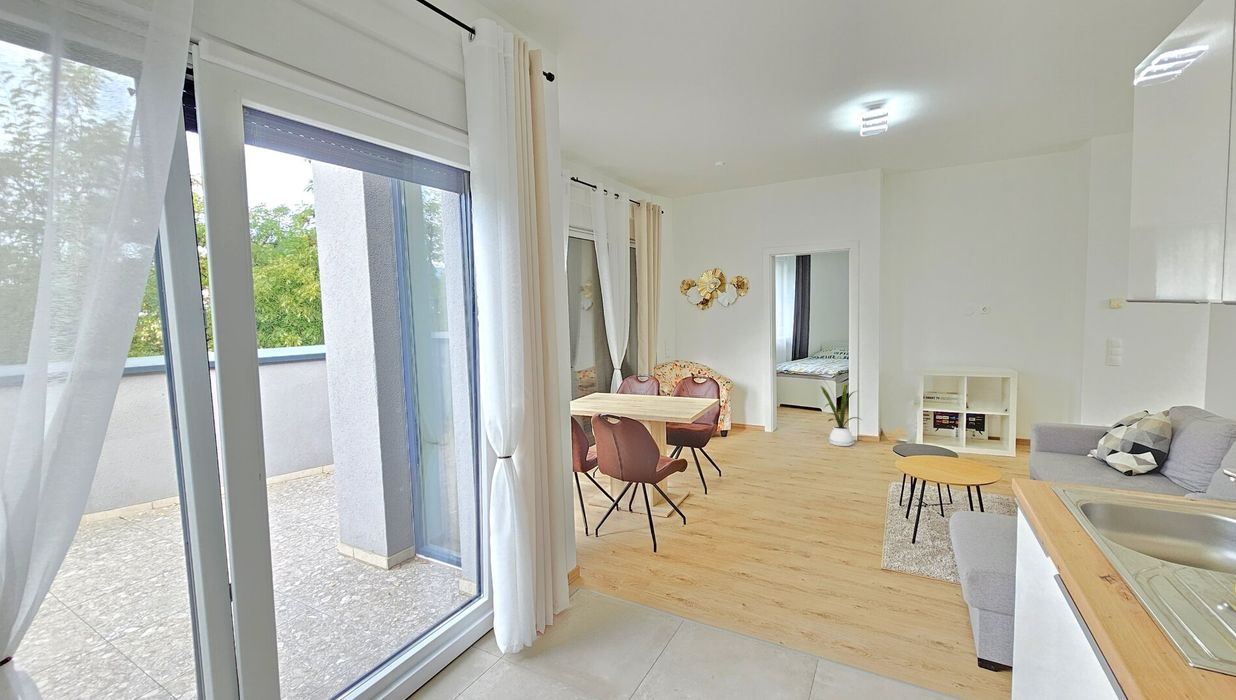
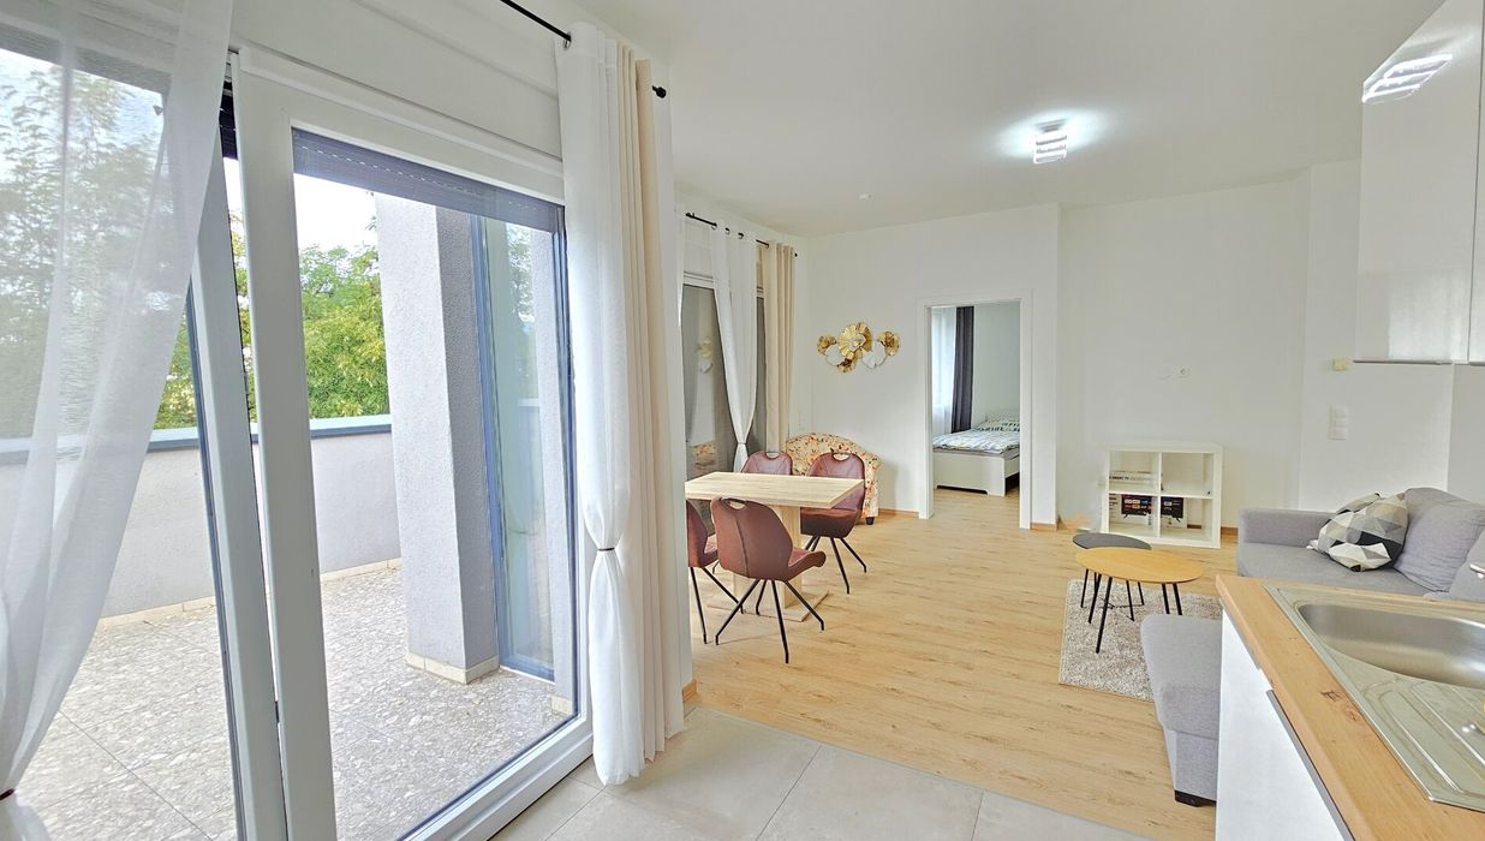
- house plant [815,375,864,447]
